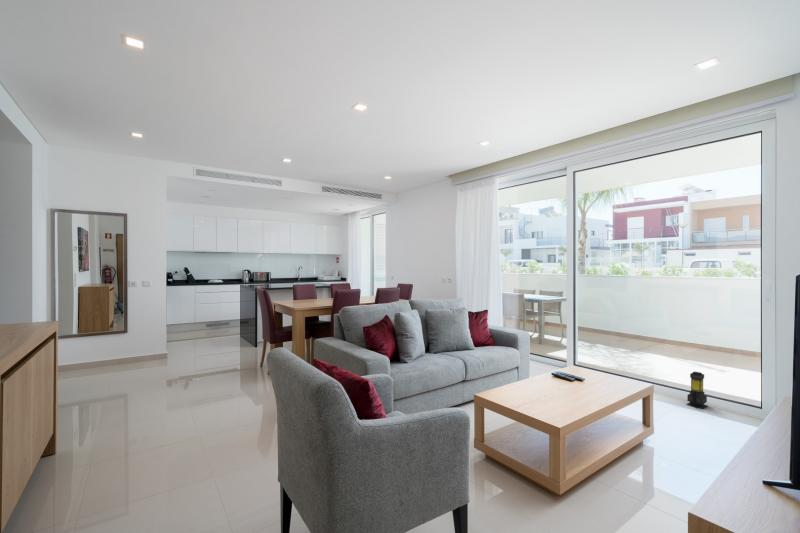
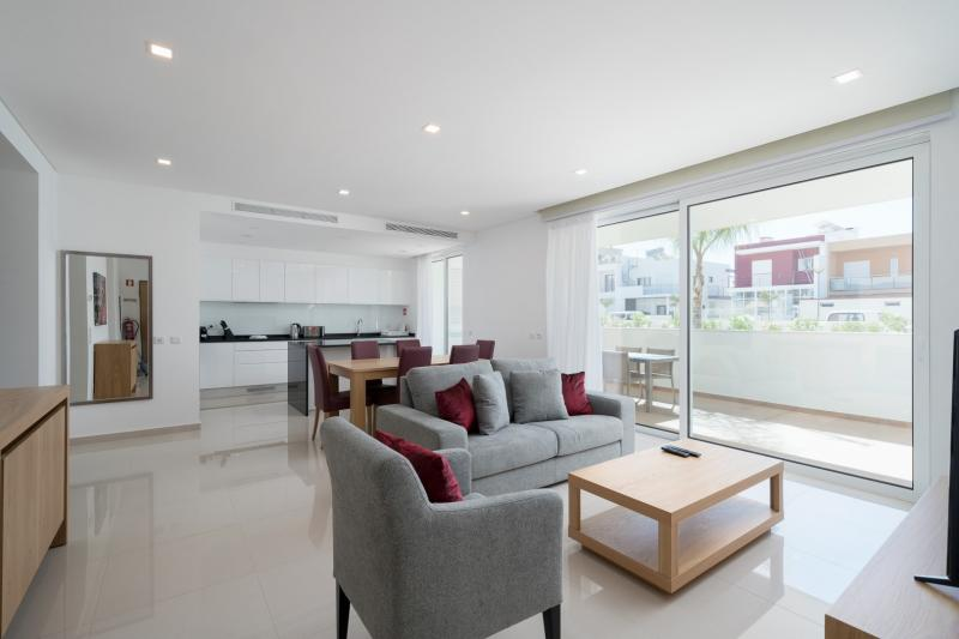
- lantern [685,371,708,410]
